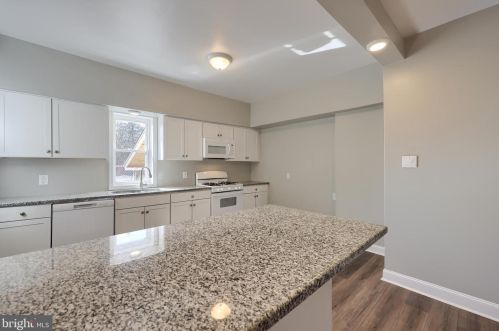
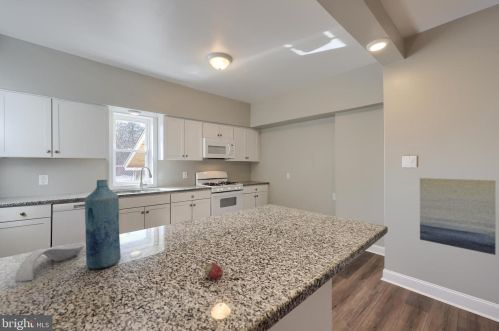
+ bottle [84,179,122,270]
+ fruit [203,262,224,280]
+ wall art [419,177,497,256]
+ spoon rest [14,242,85,282]
